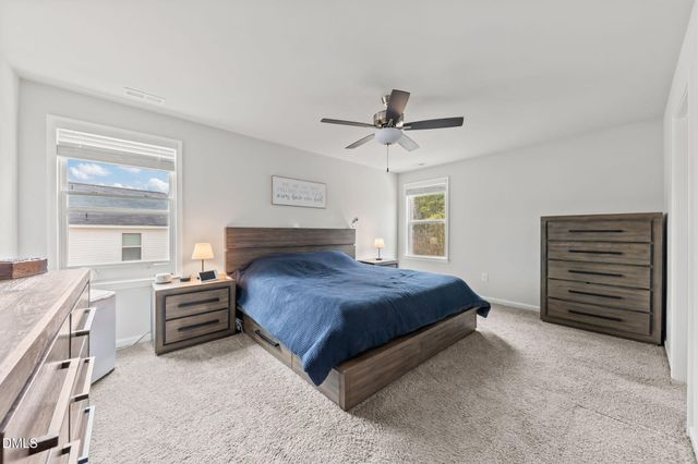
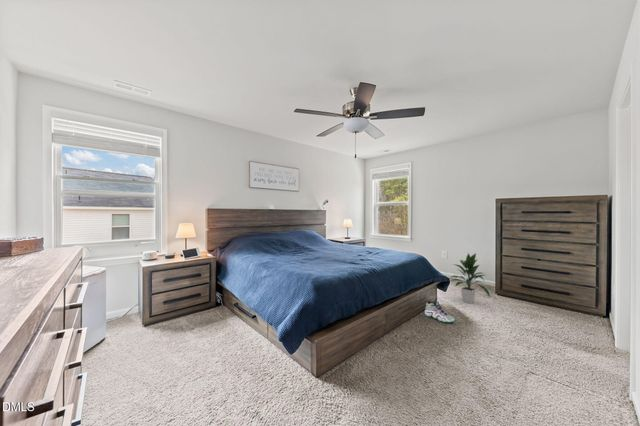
+ indoor plant [449,252,491,304]
+ sneaker [424,297,455,323]
